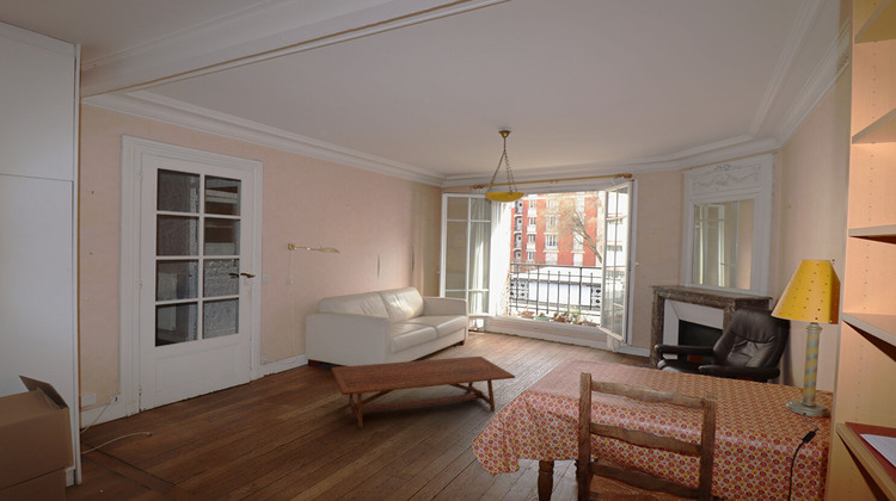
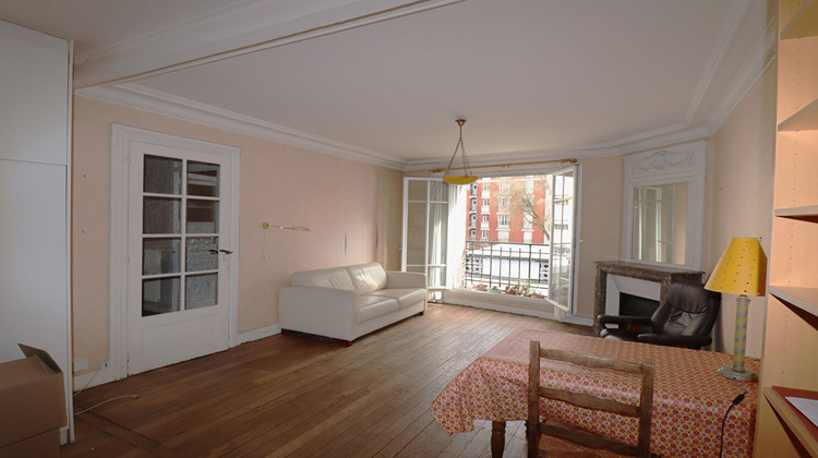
- coffee table [331,355,516,429]
